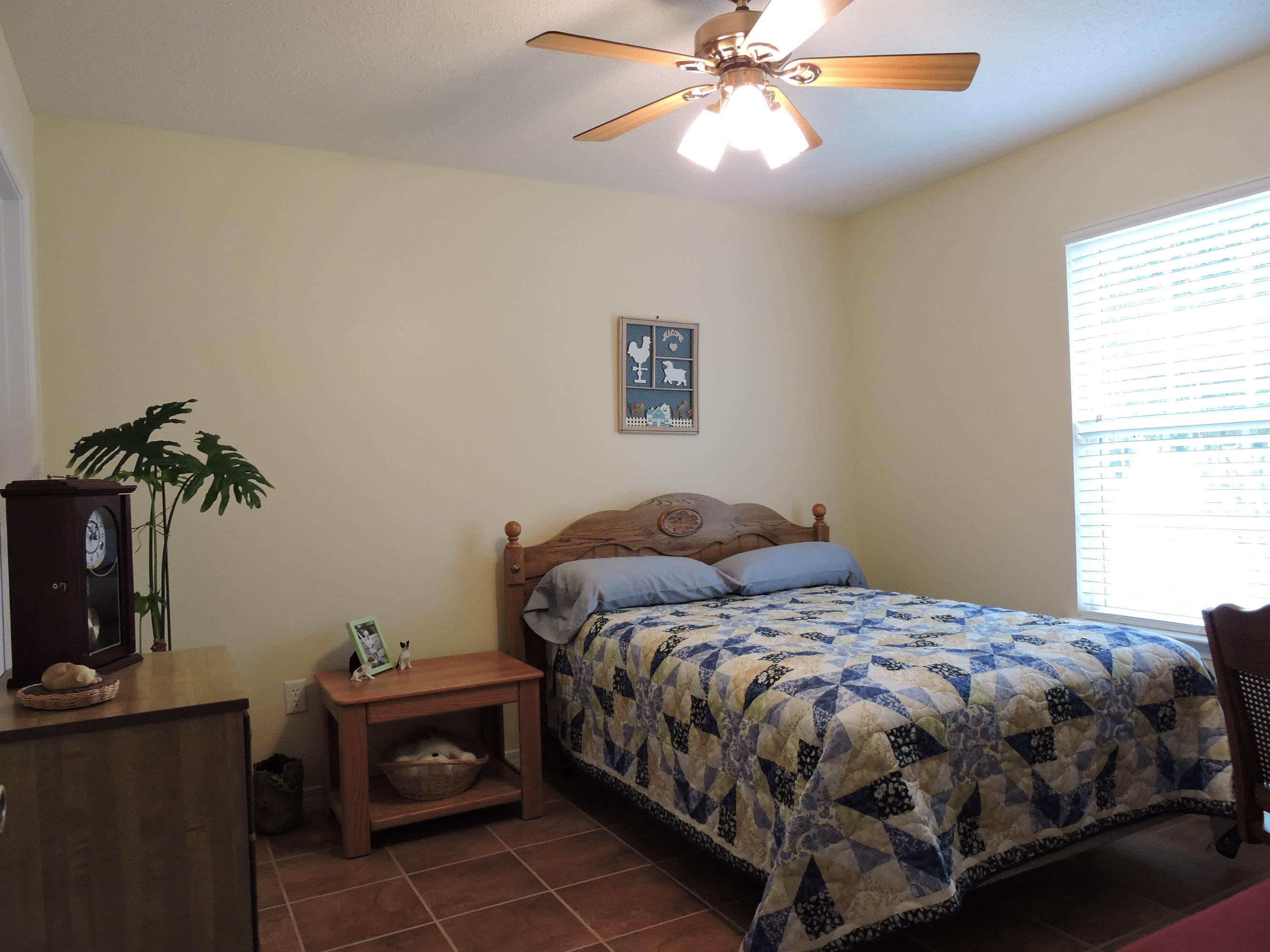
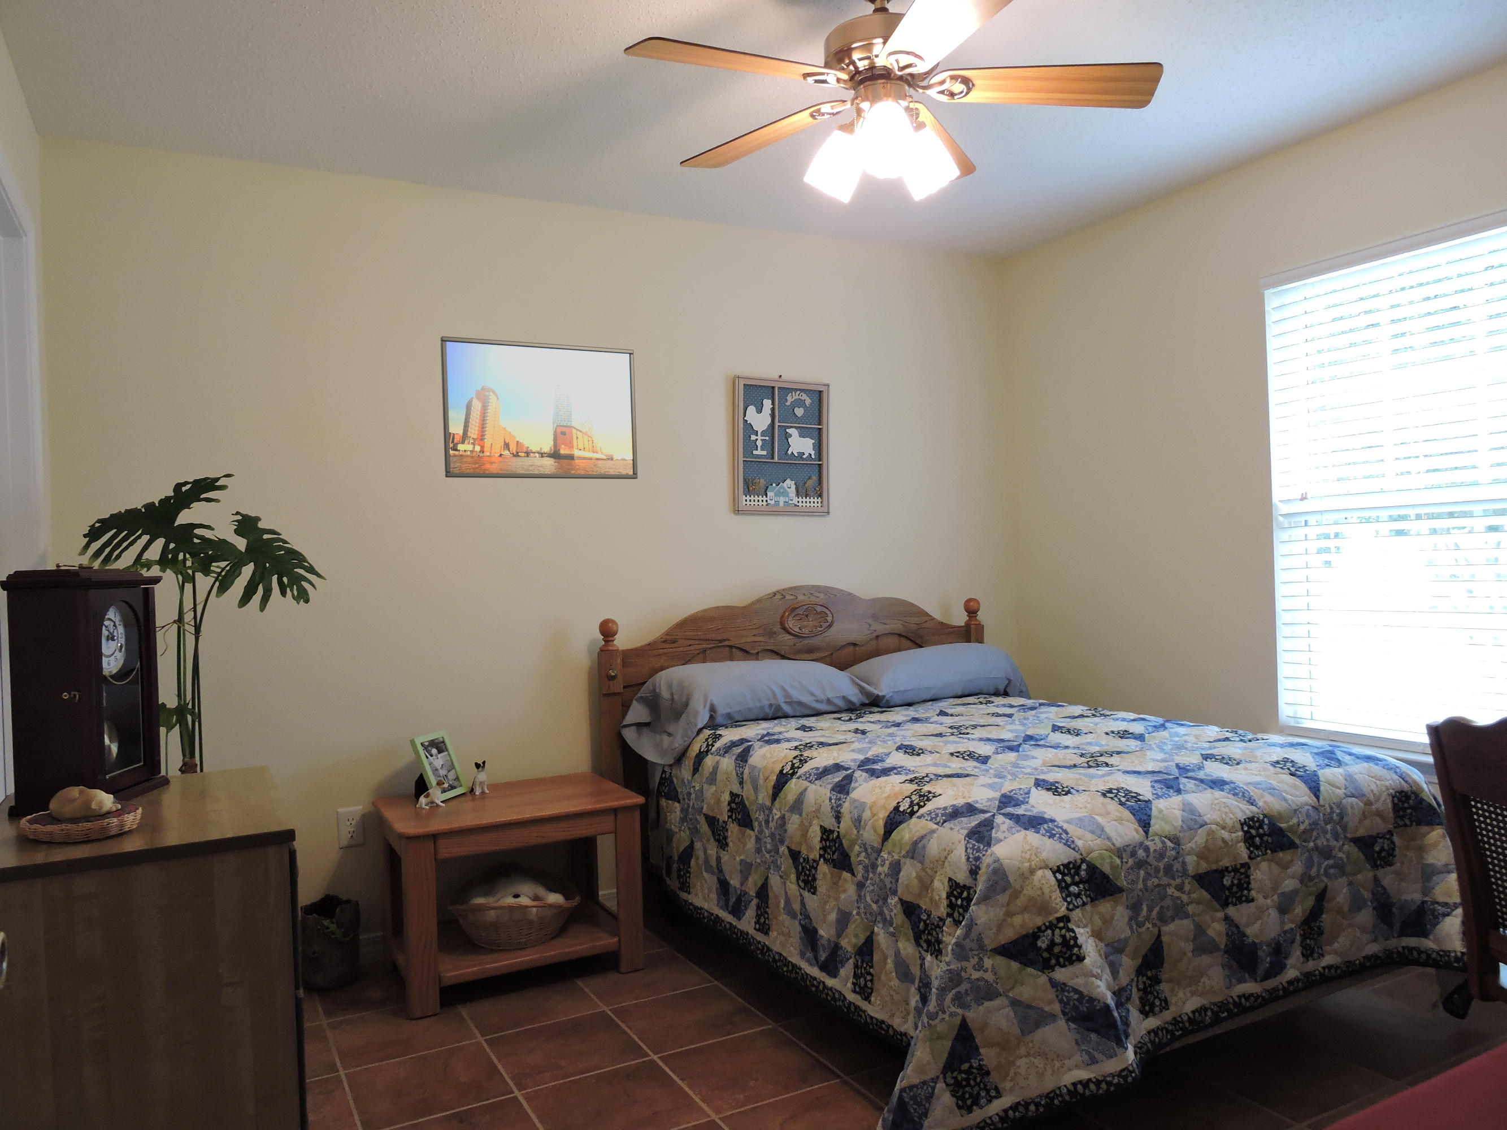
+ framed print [439,336,638,480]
